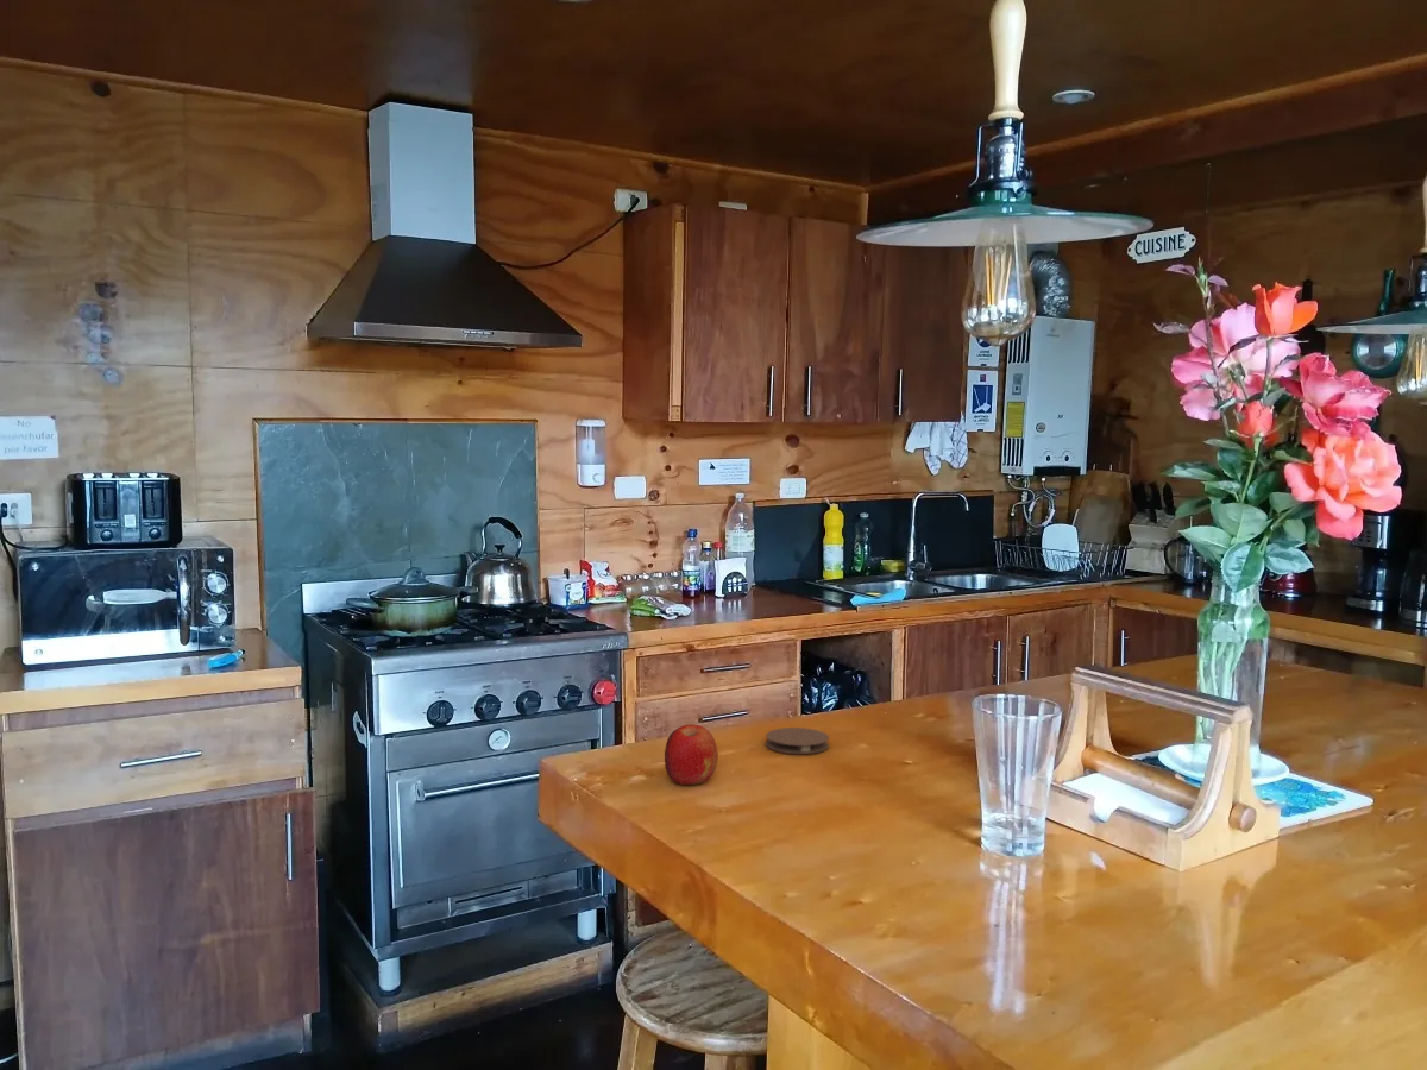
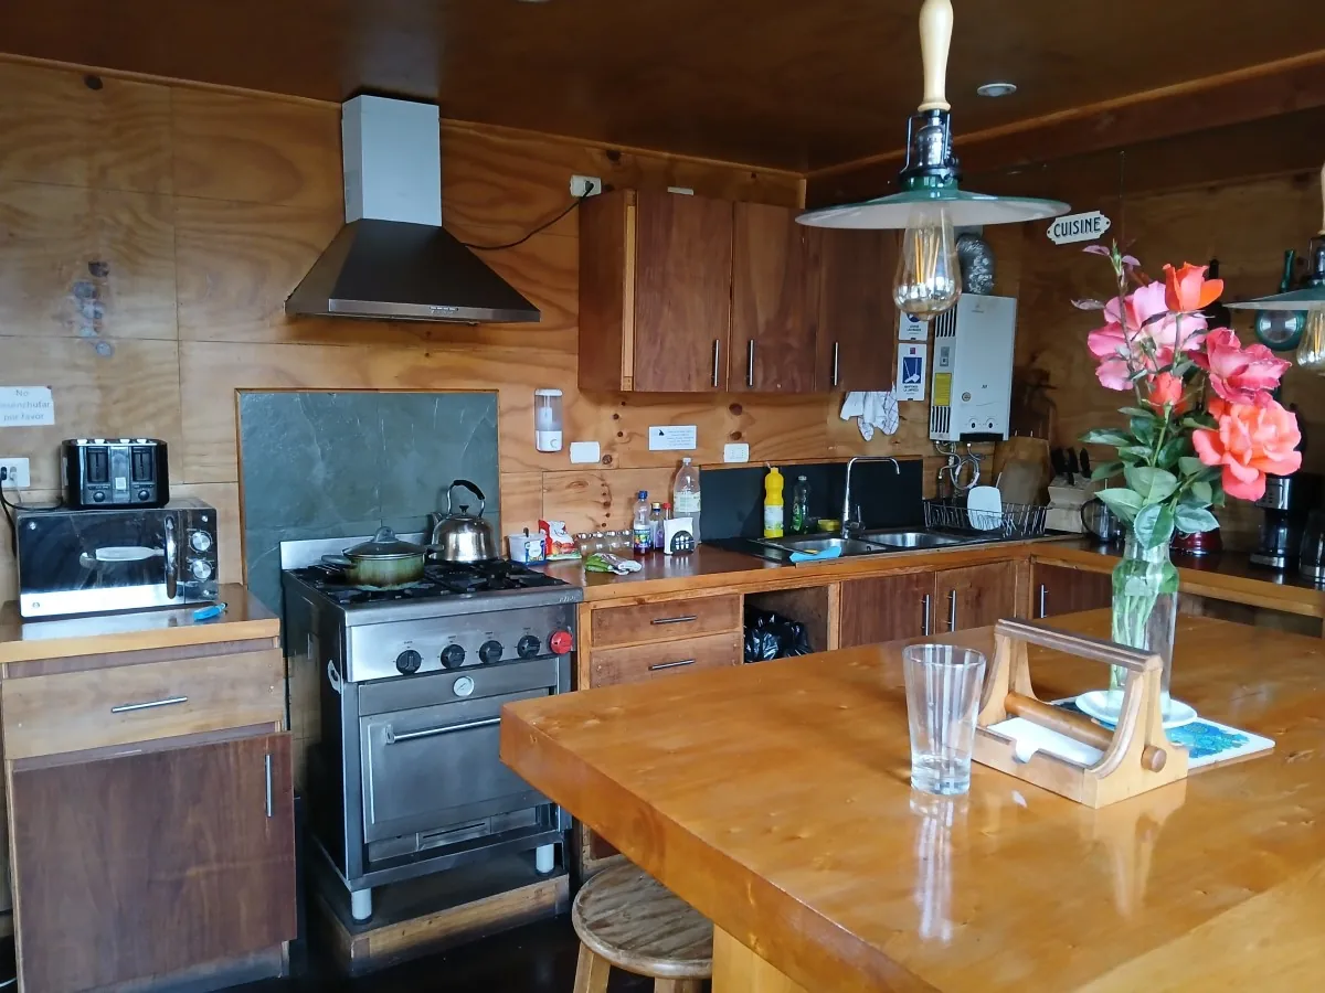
- fruit [664,723,719,786]
- coaster [765,726,830,755]
